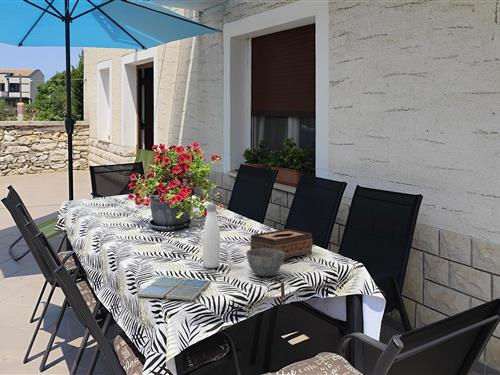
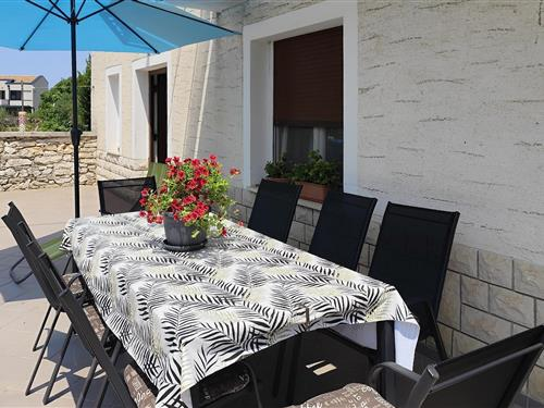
- bowl [246,248,285,277]
- tissue box [249,228,313,260]
- water bottle [202,203,221,269]
- drink coaster [136,276,211,301]
